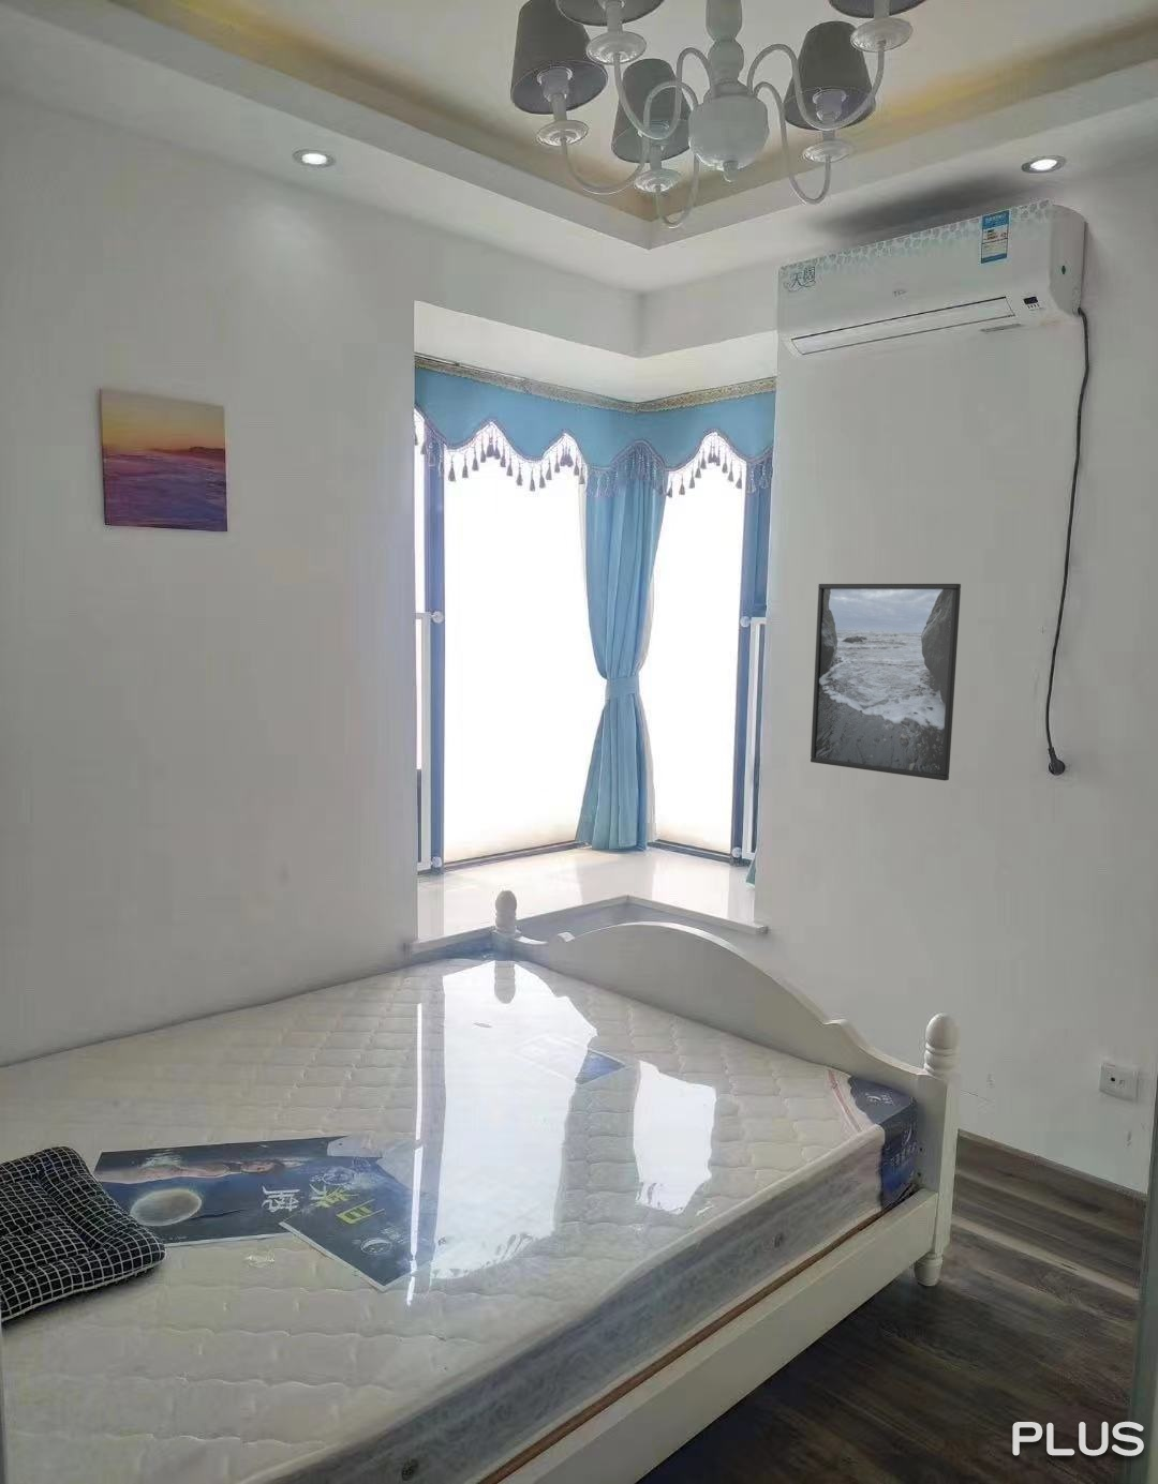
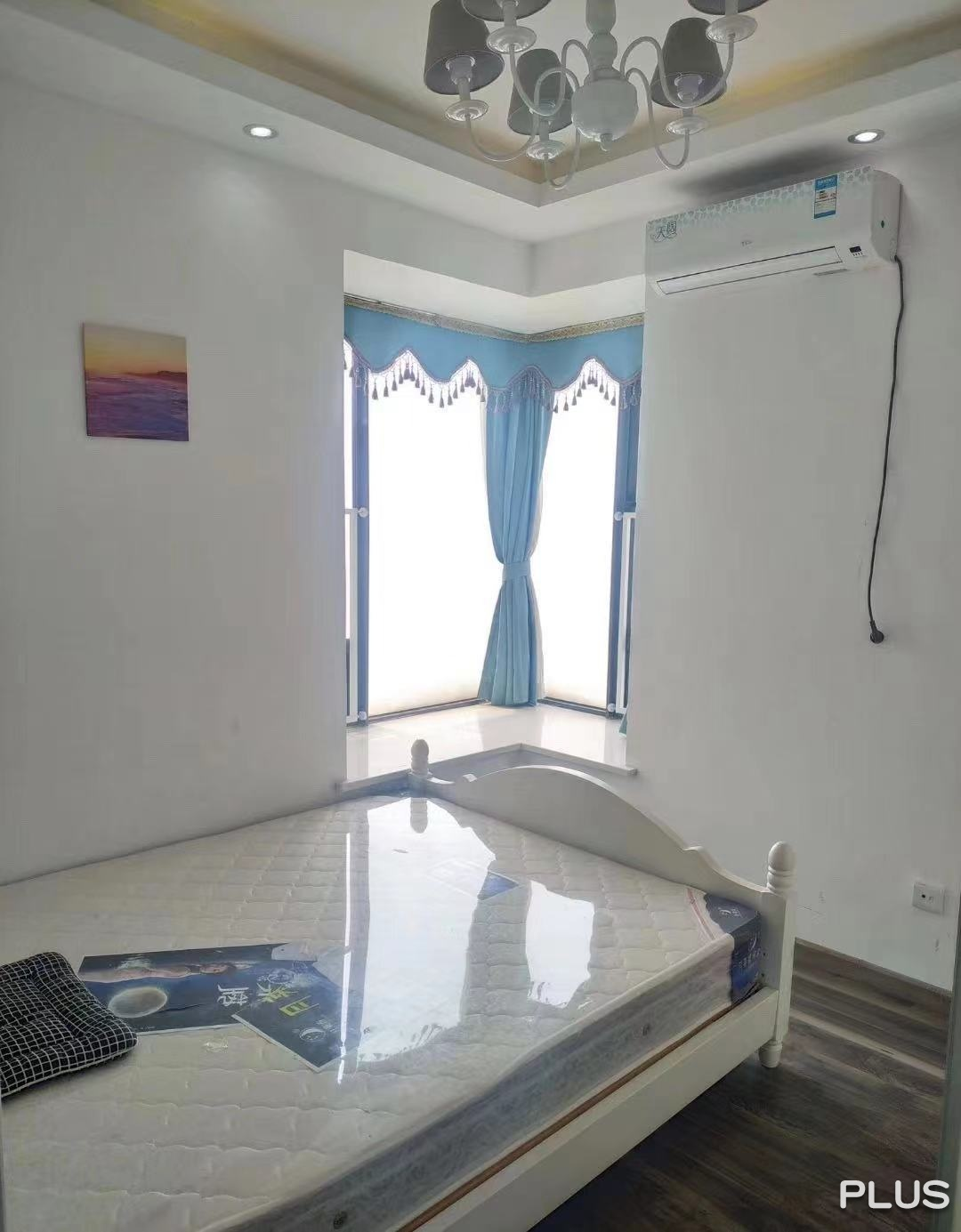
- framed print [810,583,962,782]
